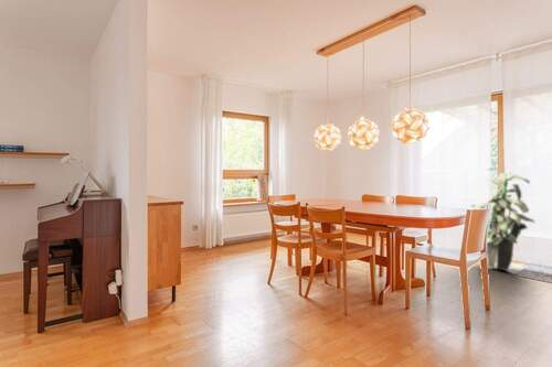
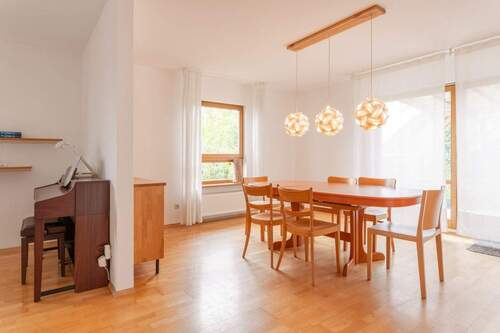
- indoor plant [469,166,537,271]
